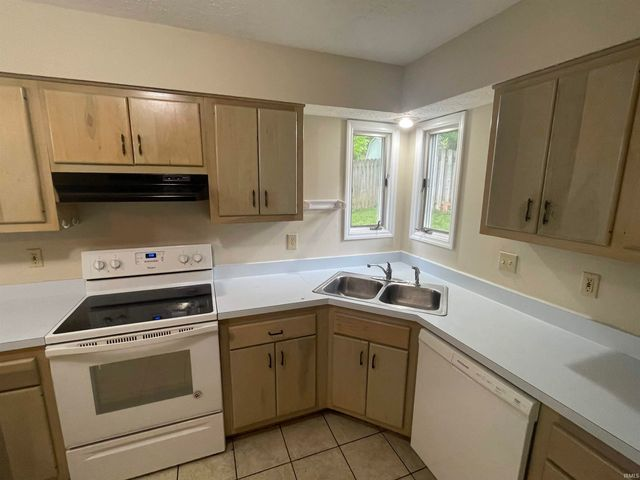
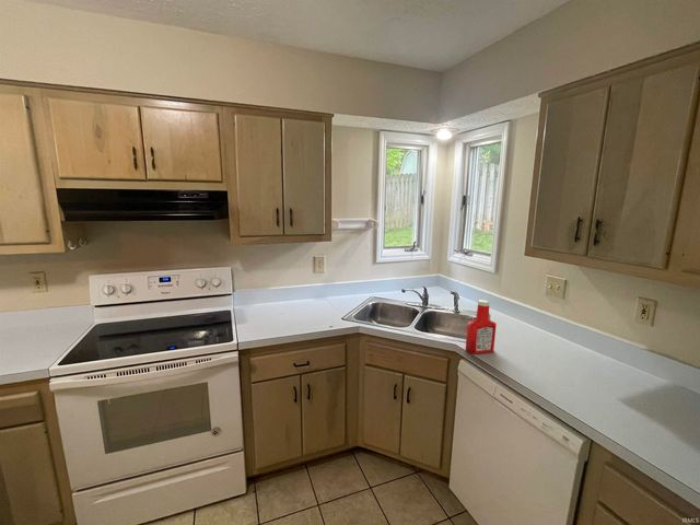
+ soap bottle [465,299,498,355]
